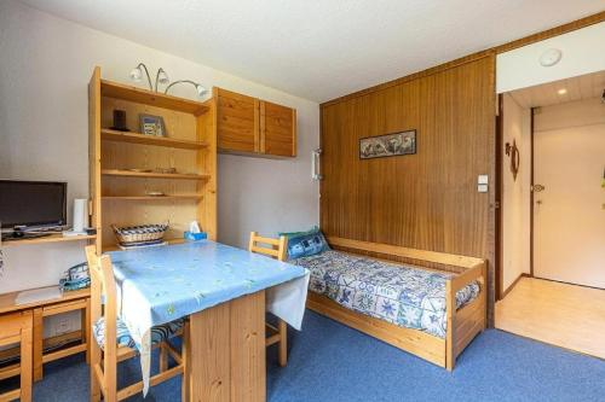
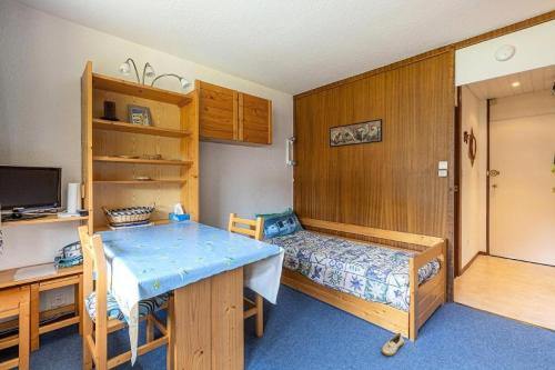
+ shoe [381,332,405,357]
